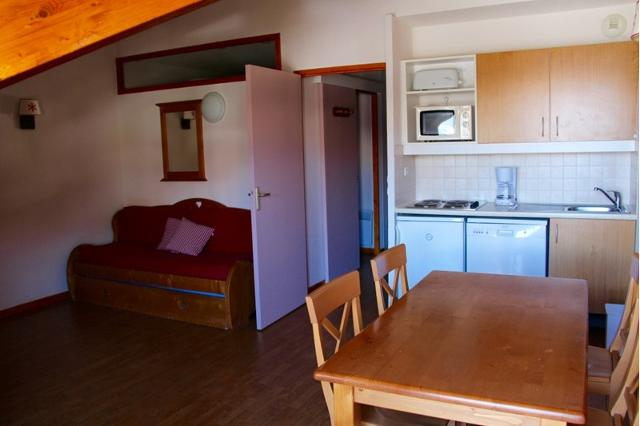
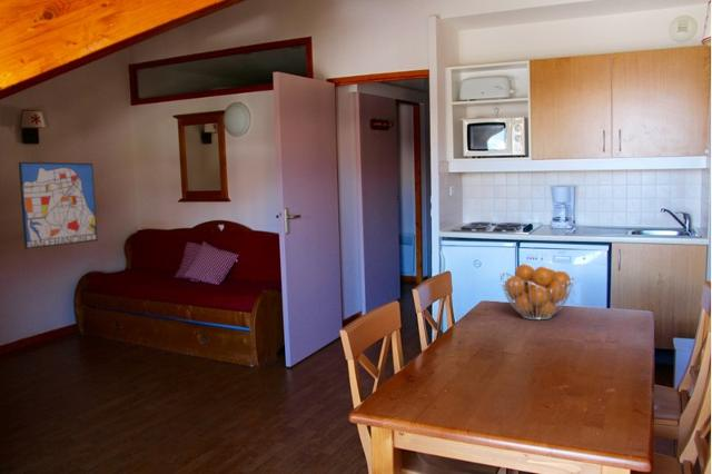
+ wall art [18,161,98,249]
+ fruit basket [500,263,575,320]
